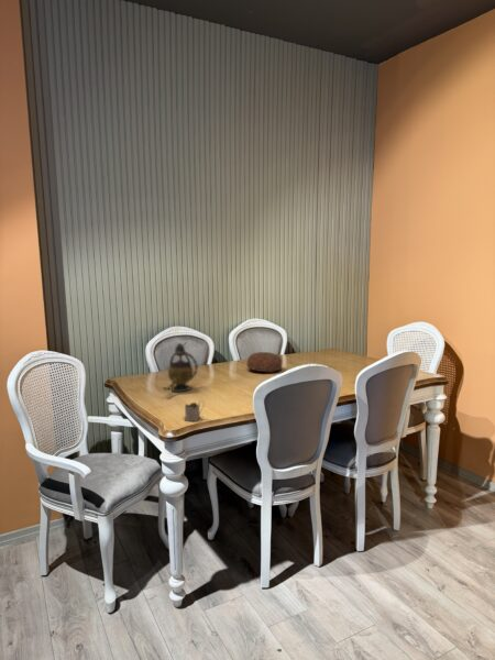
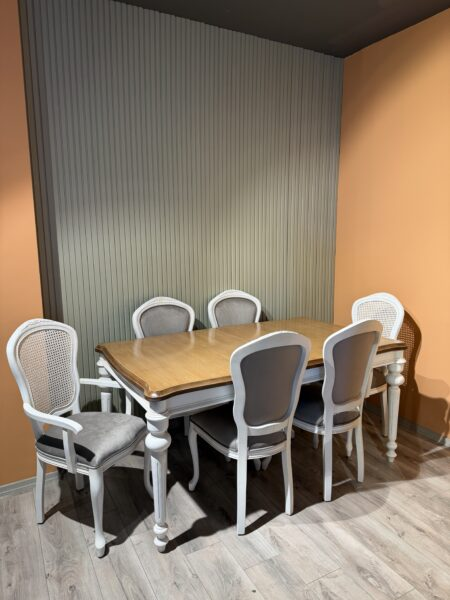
- teapot [162,342,199,394]
- tea glass holder [183,399,206,422]
- decorative bowl [246,351,283,374]
